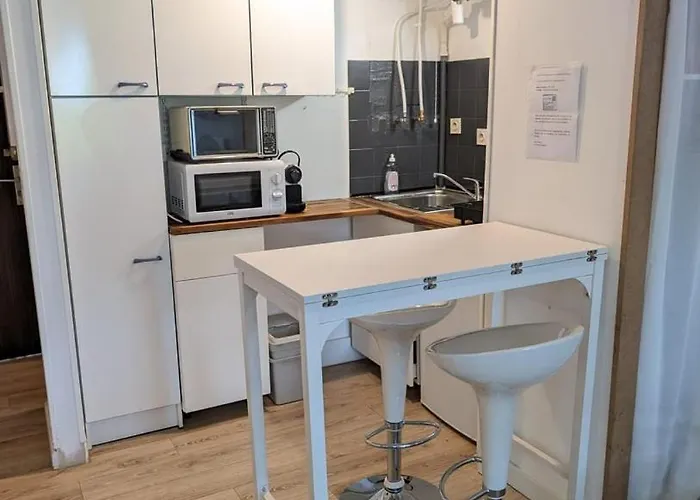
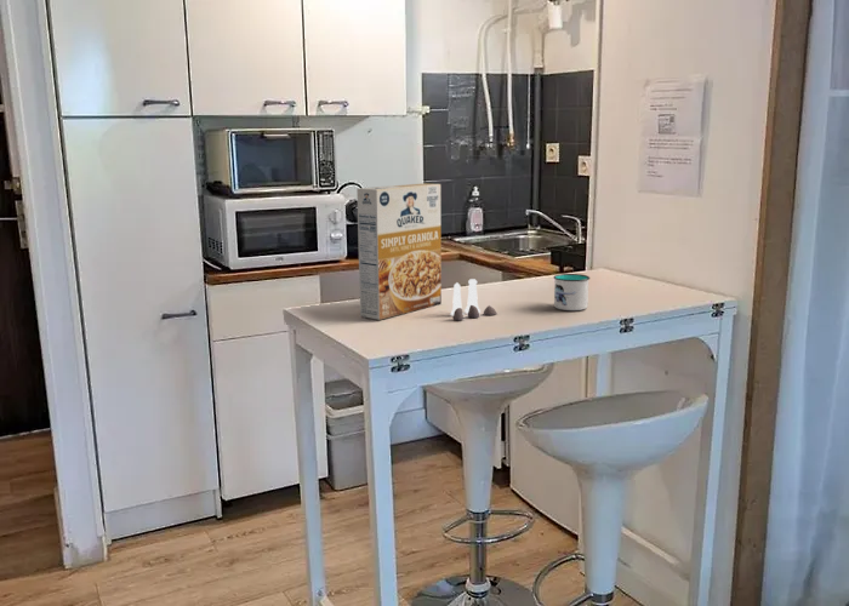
+ mug [552,273,591,311]
+ salt and pepper shaker set [449,278,498,321]
+ cereal box [355,182,443,321]
